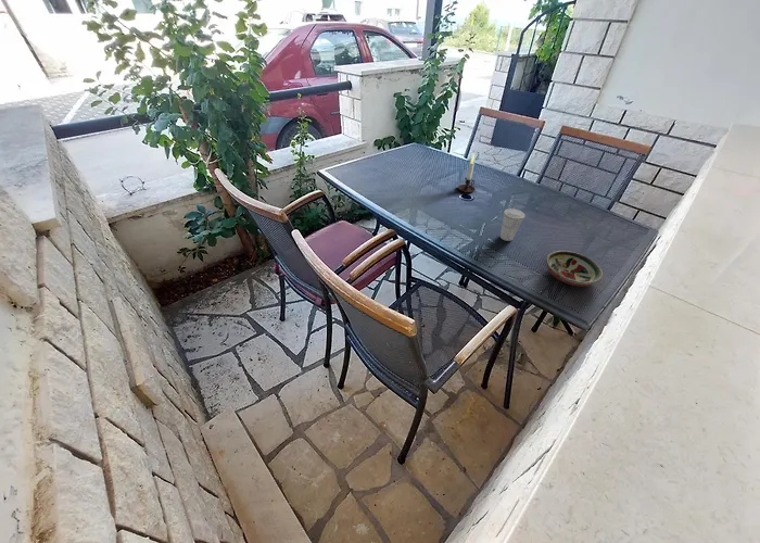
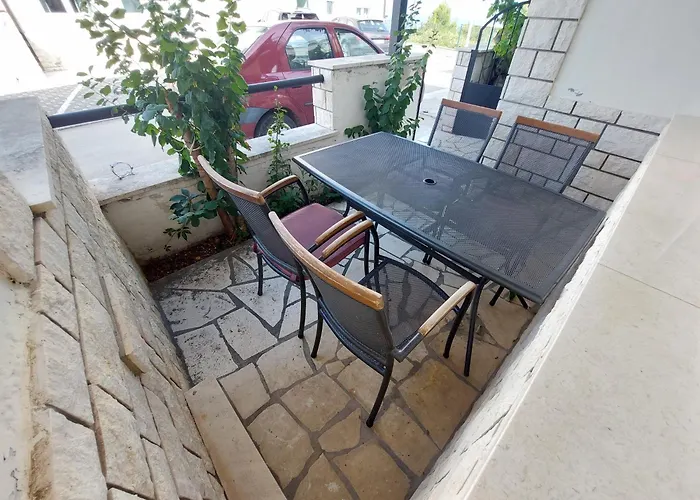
- candle [457,152,477,193]
- decorative bowl [545,250,604,288]
- cup [499,207,525,242]
